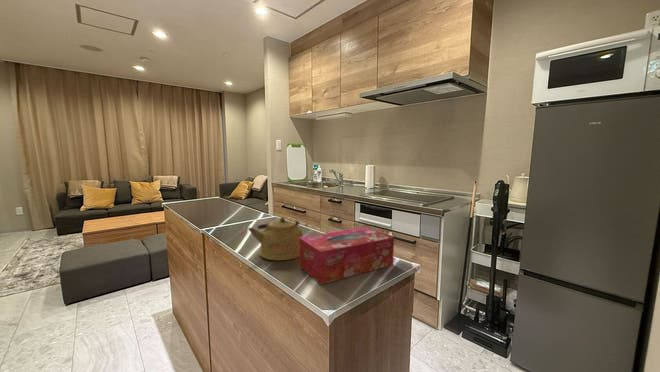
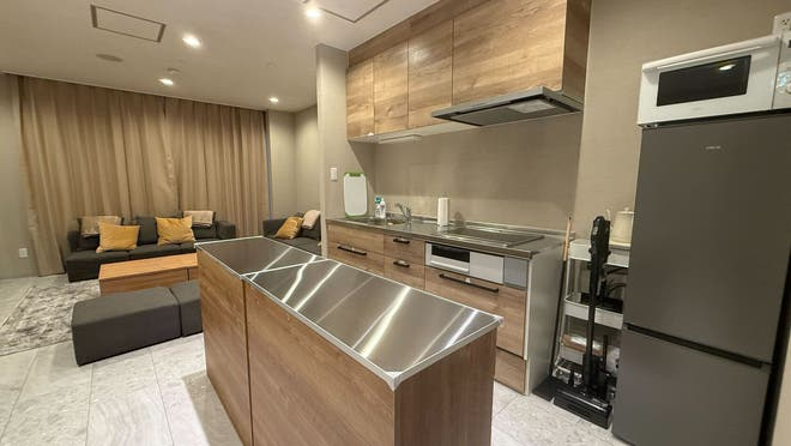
- tissue box [298,226,395,285]
- kettle [247,216,304,261]
